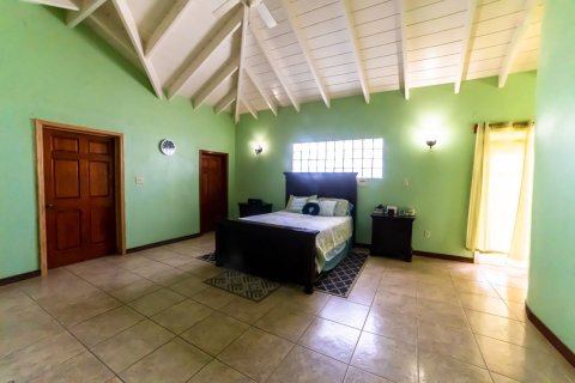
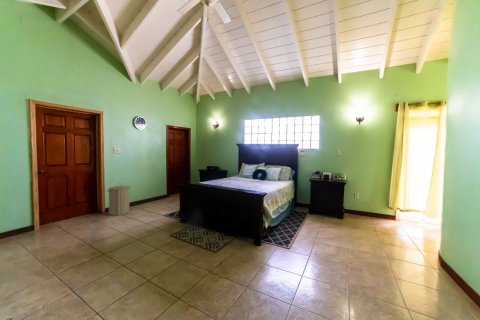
+ laundry hamper [106,182,130,216]
